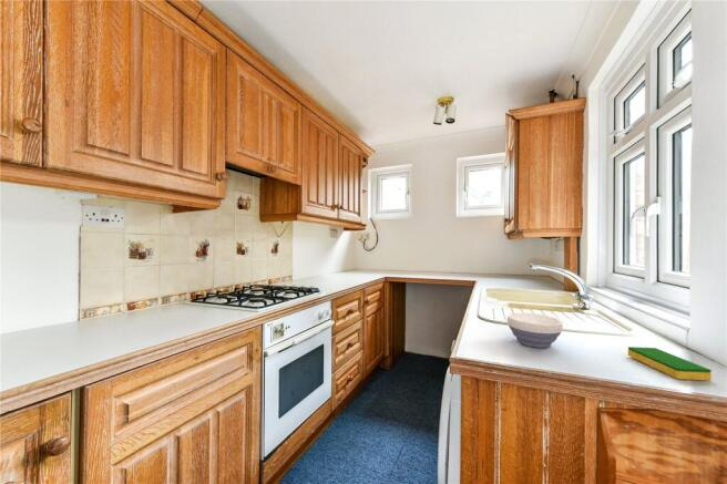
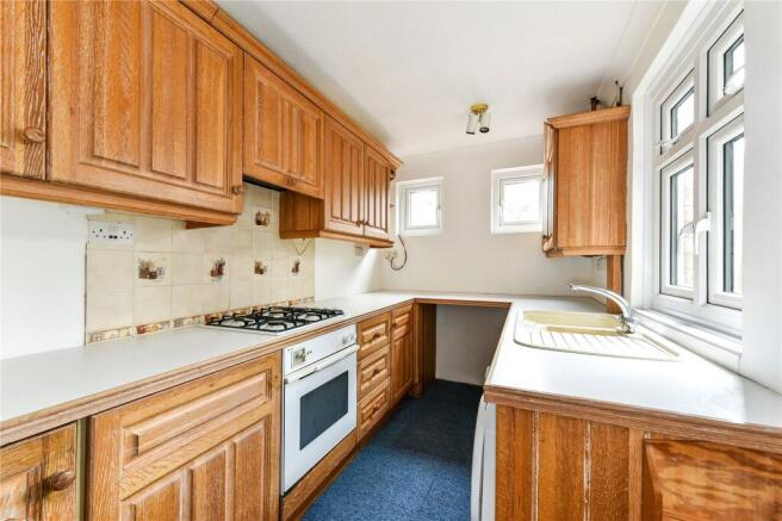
- bowl [506,311,564,349]
- dish sponge [627,346,713,381]
